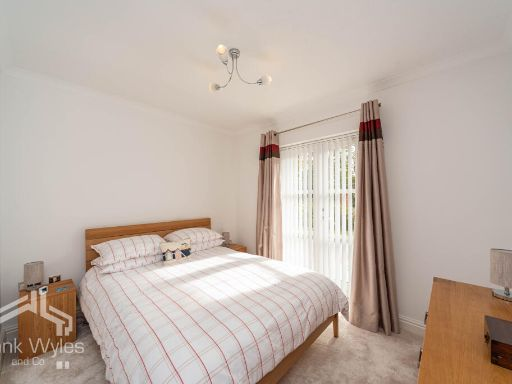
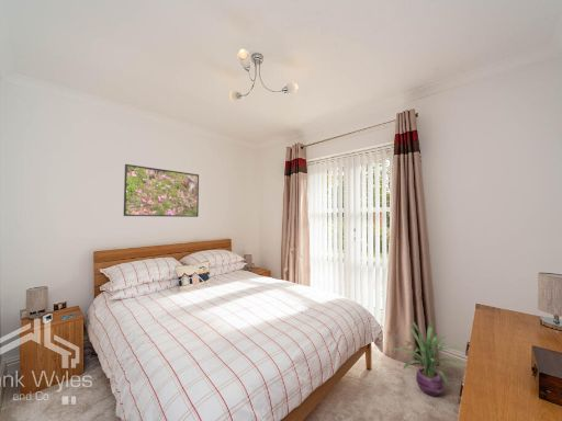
+ decorative plant [390,319,467,397]
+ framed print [123,163,200,218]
